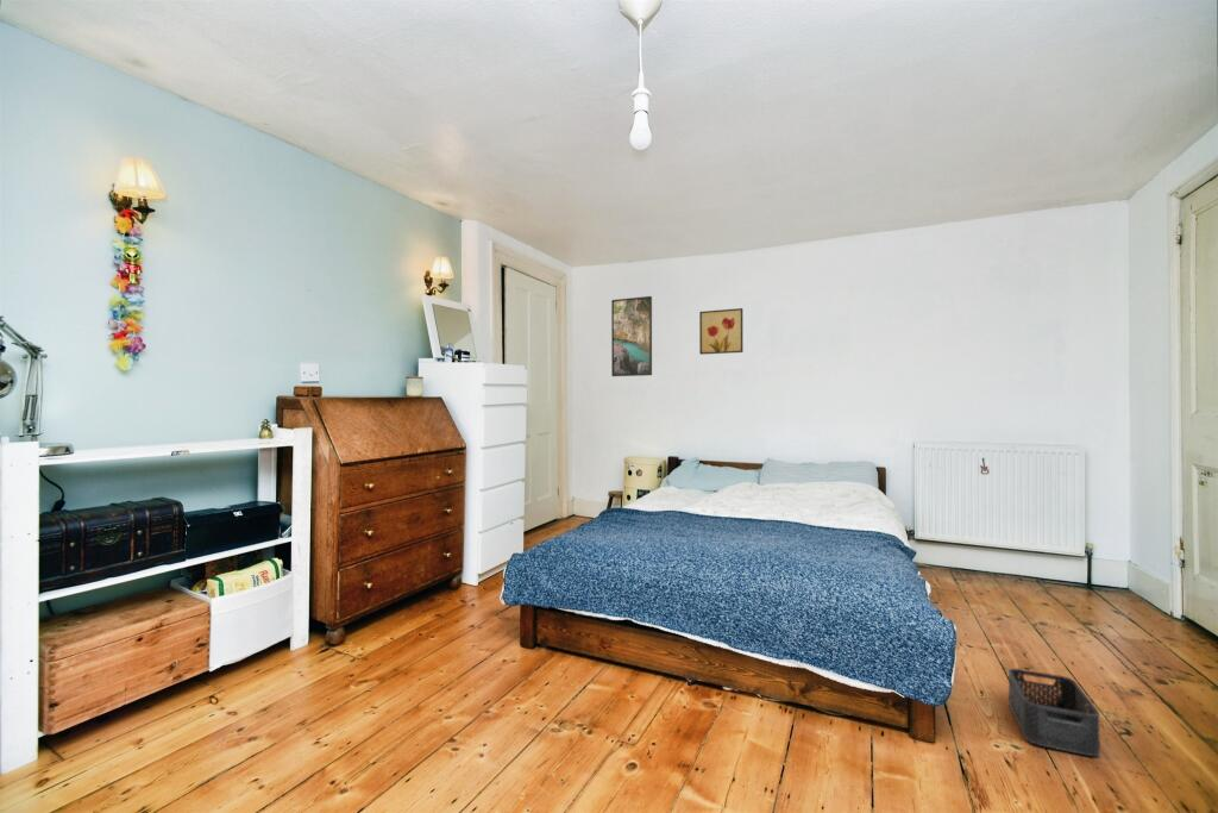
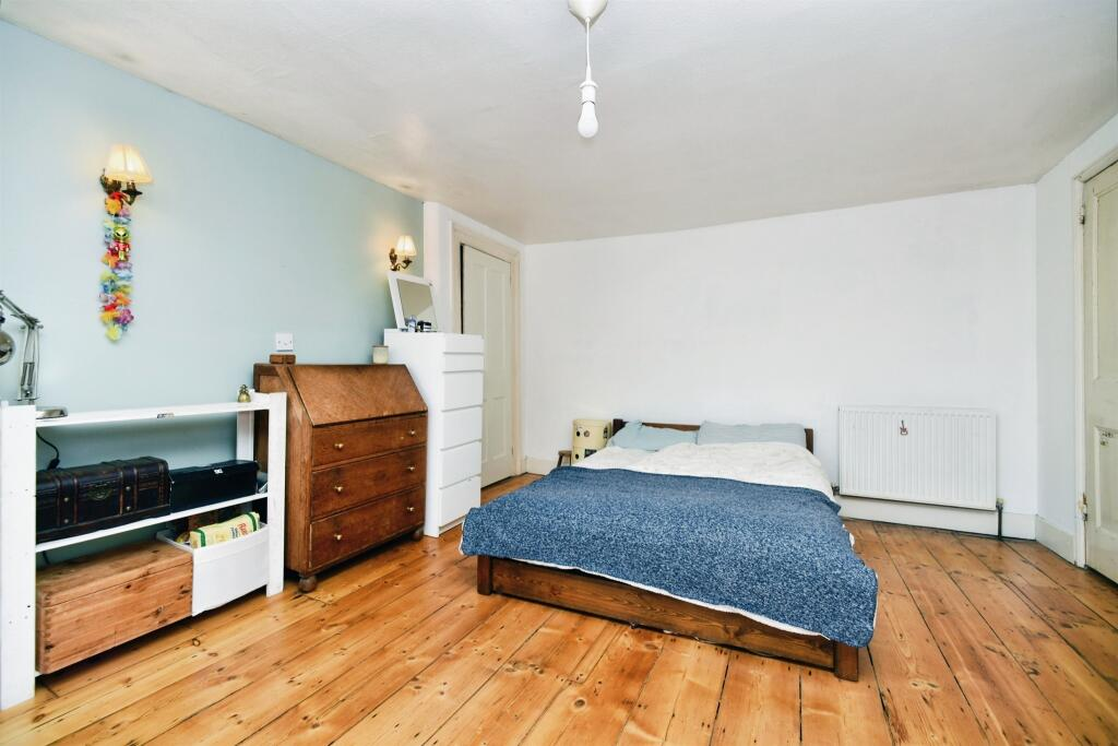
- storage bin [1007,668,1101,757]
- wall art [698,307,745,356]
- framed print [610,295,653,377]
